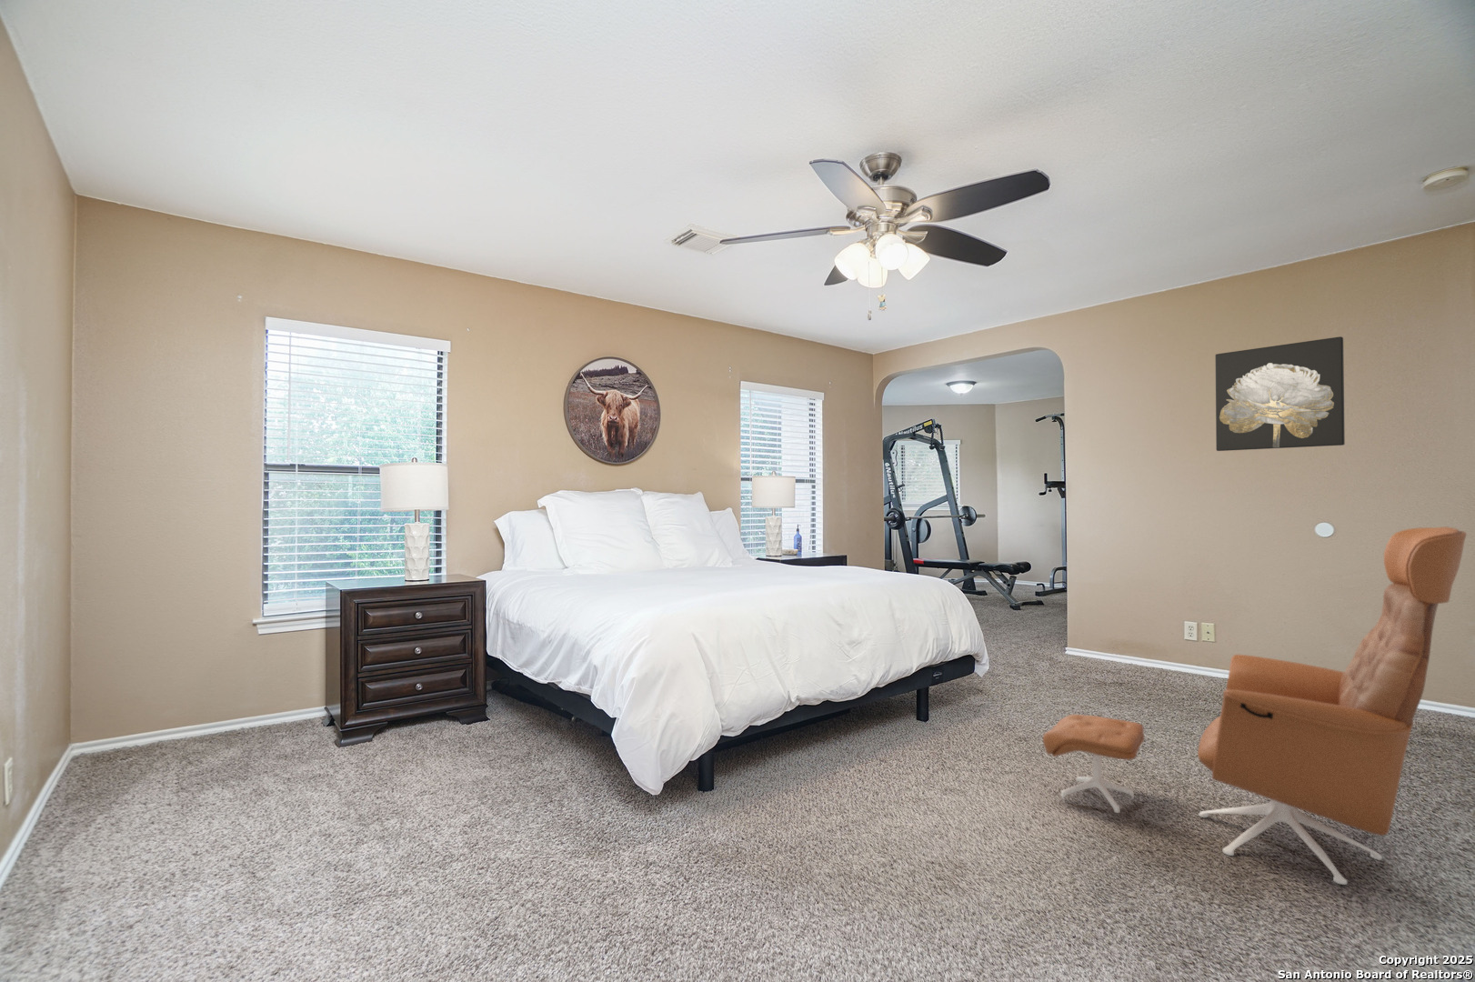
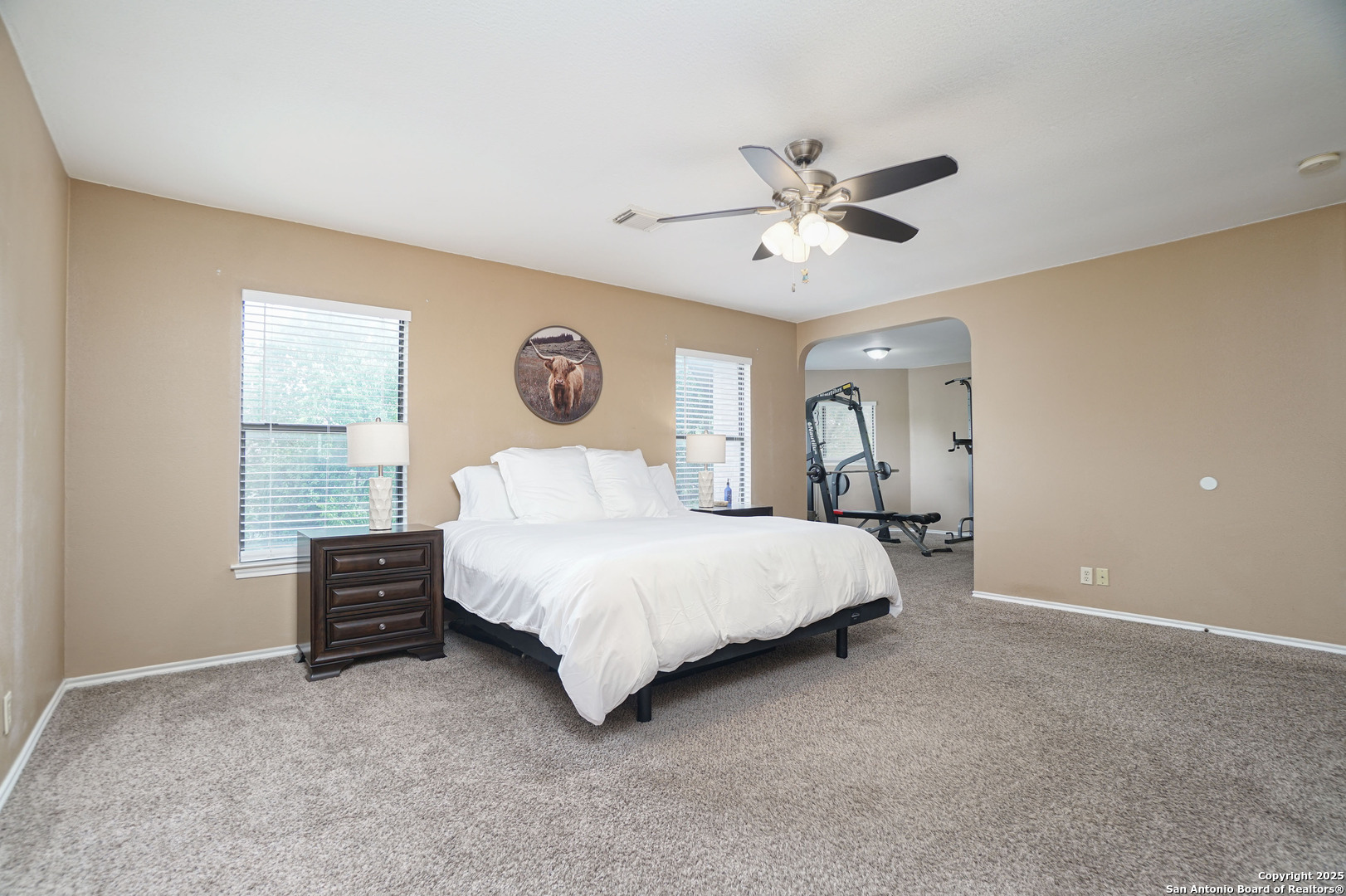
- lounge chair [1042,526,1467,886]
- wall art [1214,335,1346,452]
